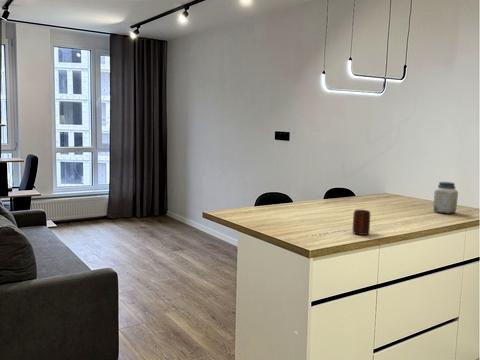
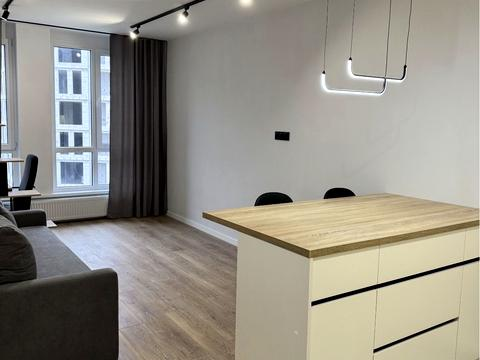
- jar [433,181,459,214]
- mug [352,209,371,236]
